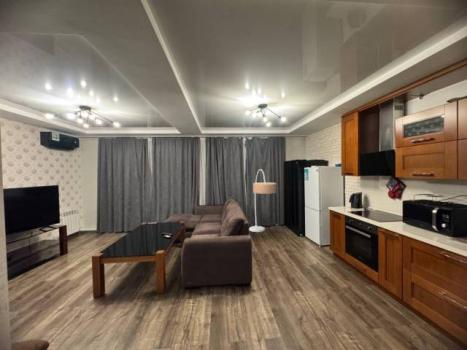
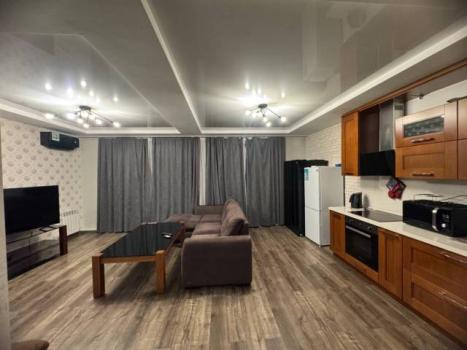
- floor lamp [248,168,278,233]
